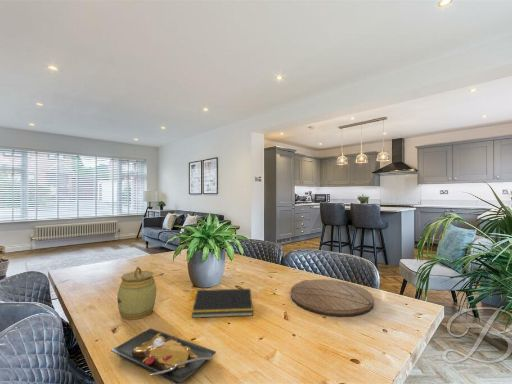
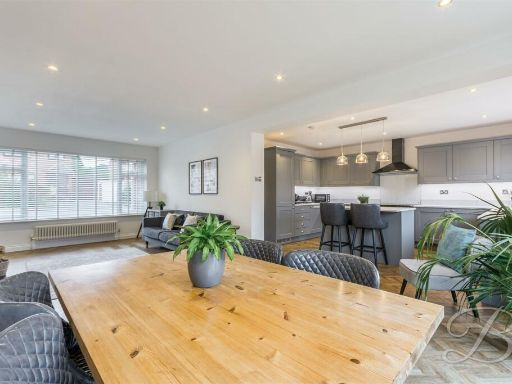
- jar [116,266,157,321]
- plate [110,327,217,384]
- notepad [191,288,254,319]
- cutting board [290,278,375,318]
